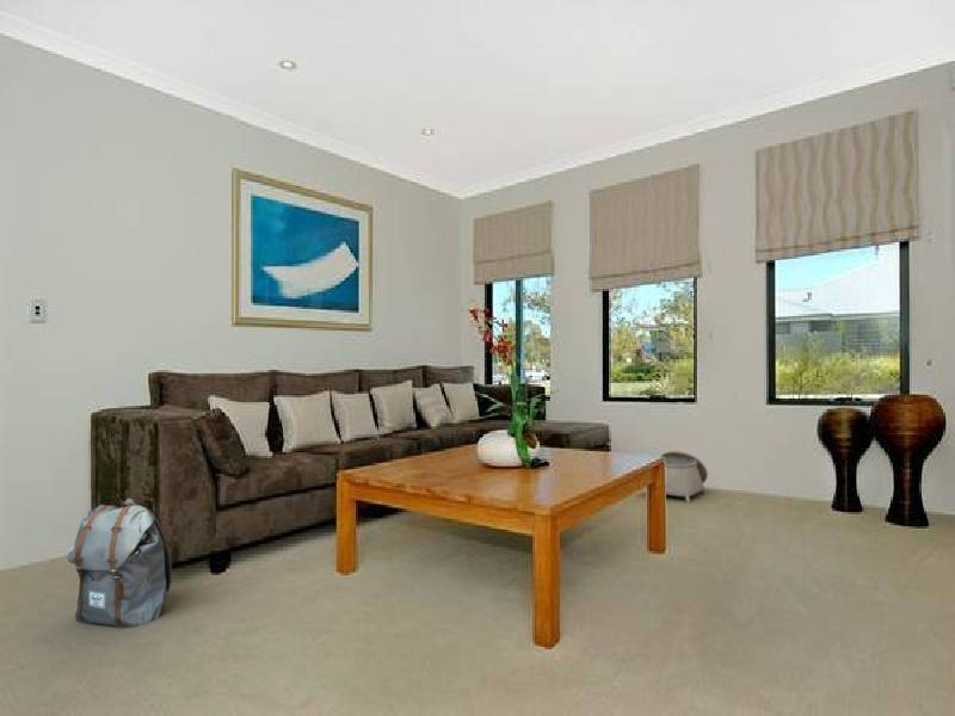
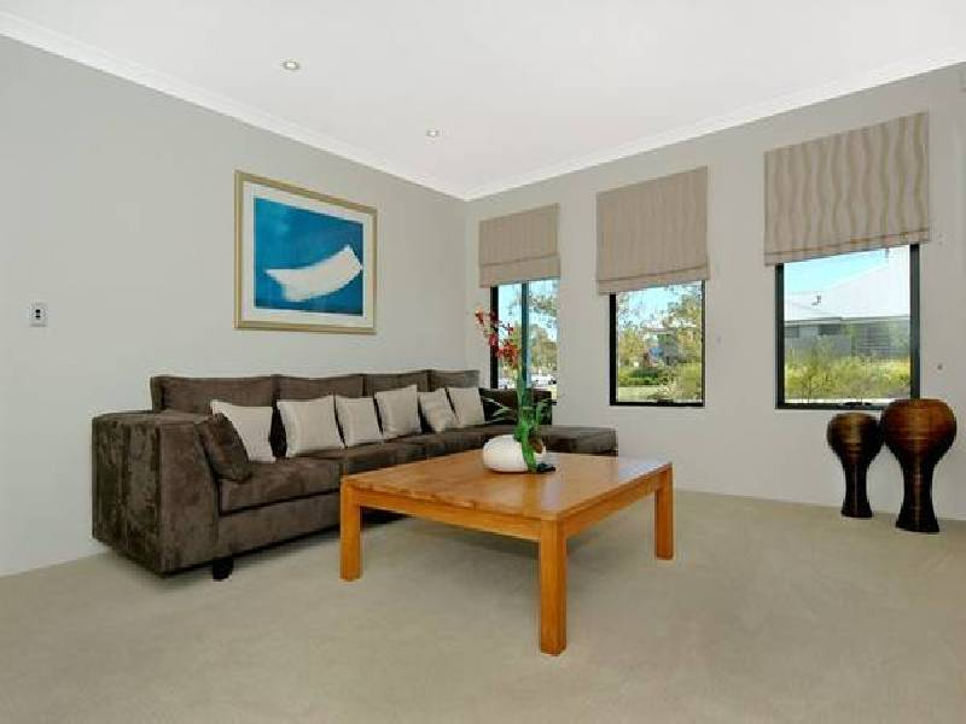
- basket [636,450,709,504]
- backpack [66,498,173,629]
